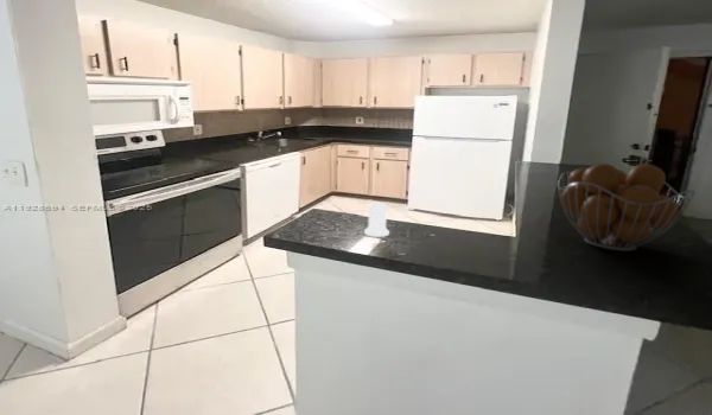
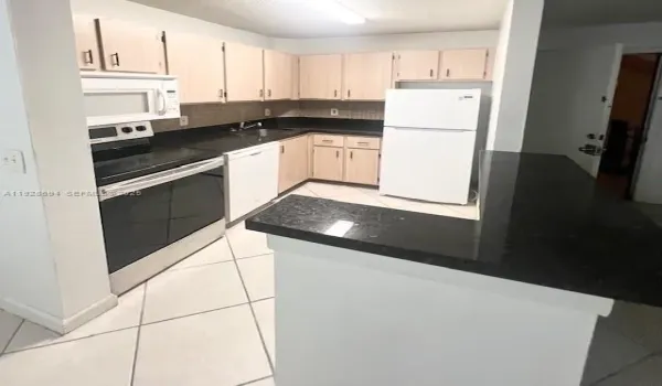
- fruit basket [557,162,695,253]
- salt shaker [363,202,390,238]
